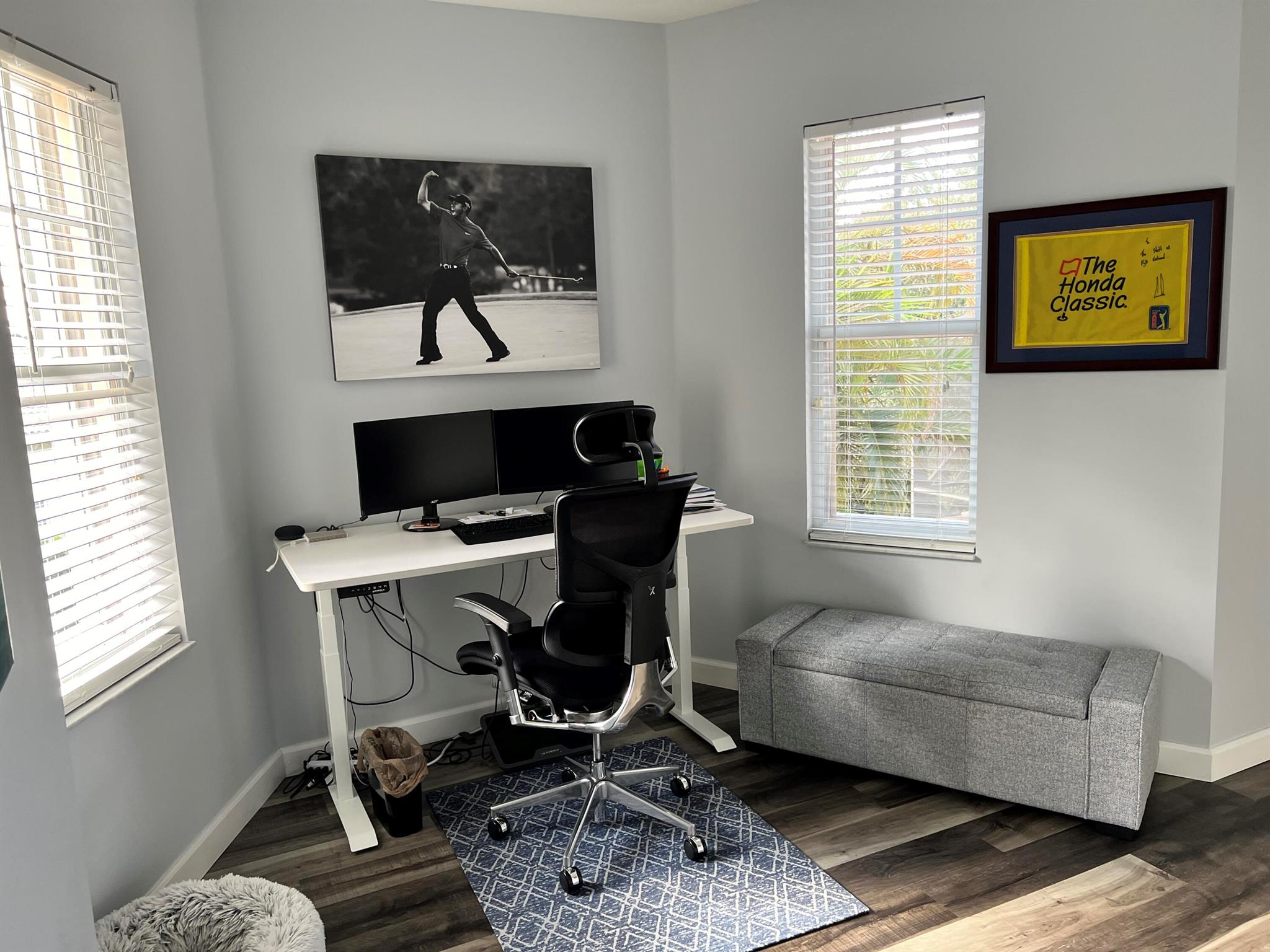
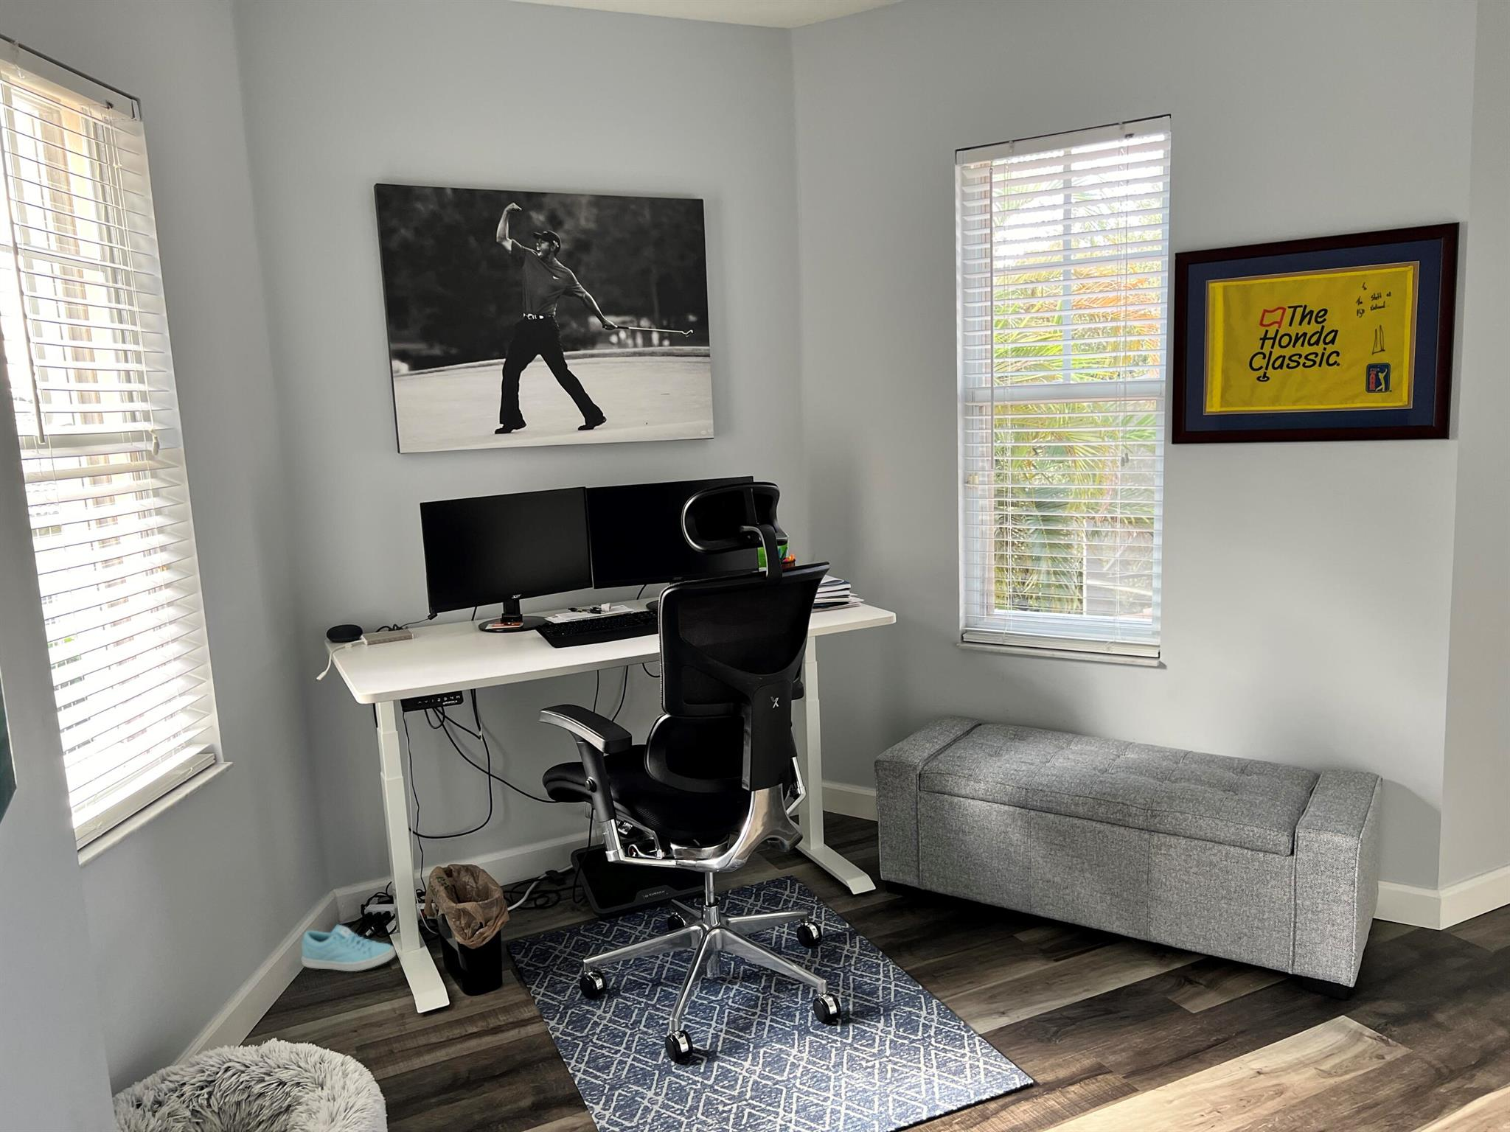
+ sneaker [301,924,397,973]
